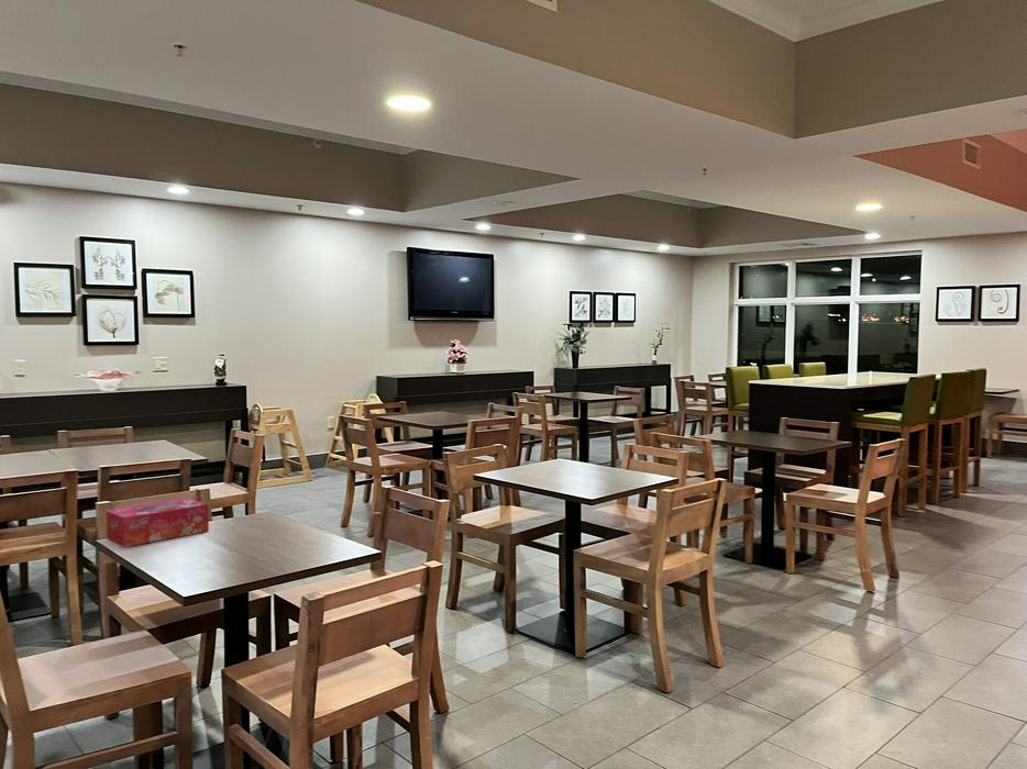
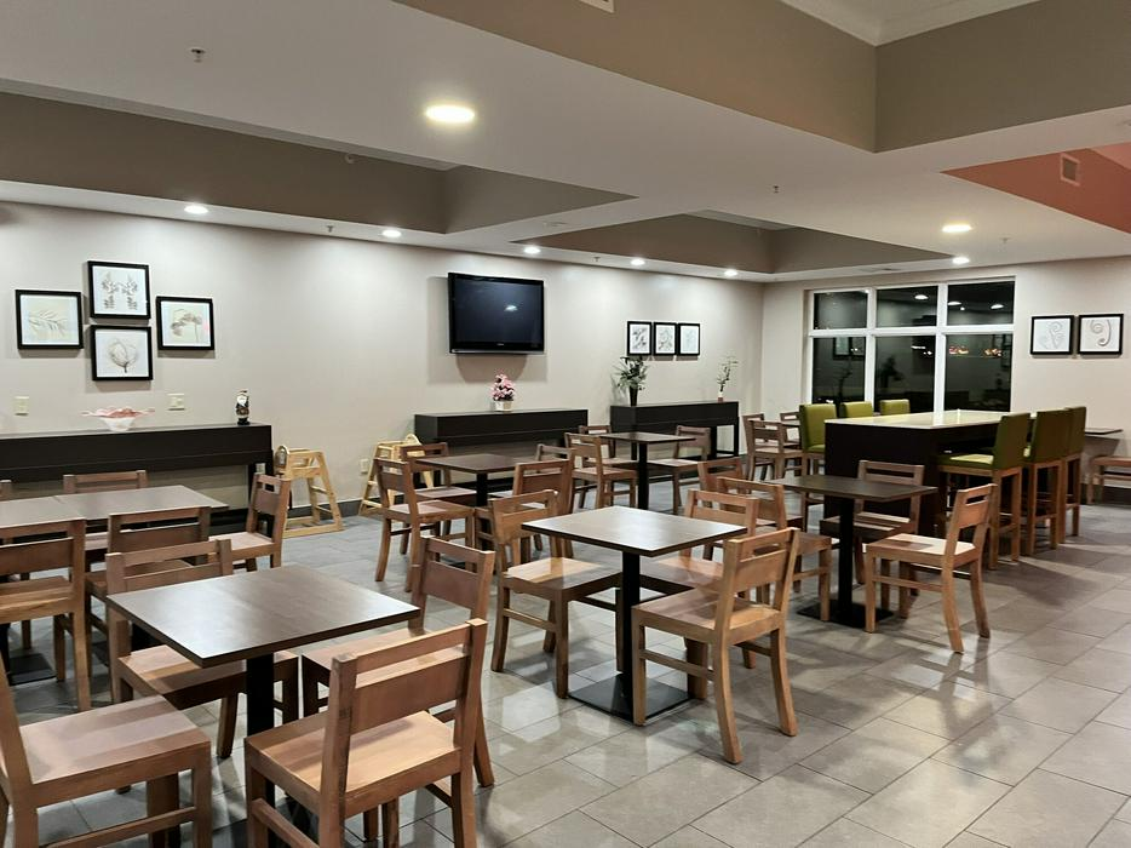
- tissue box [104,497,210,548]
